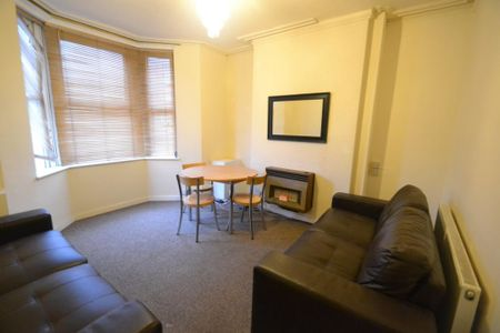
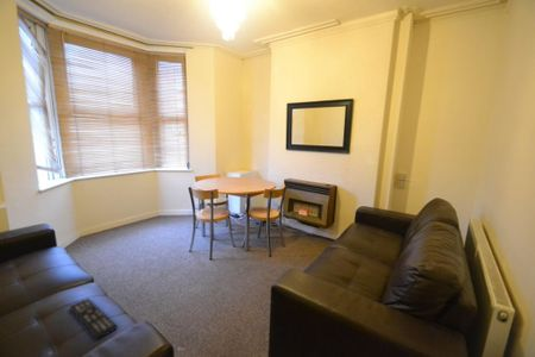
+ remote control [69,298,118,340]
